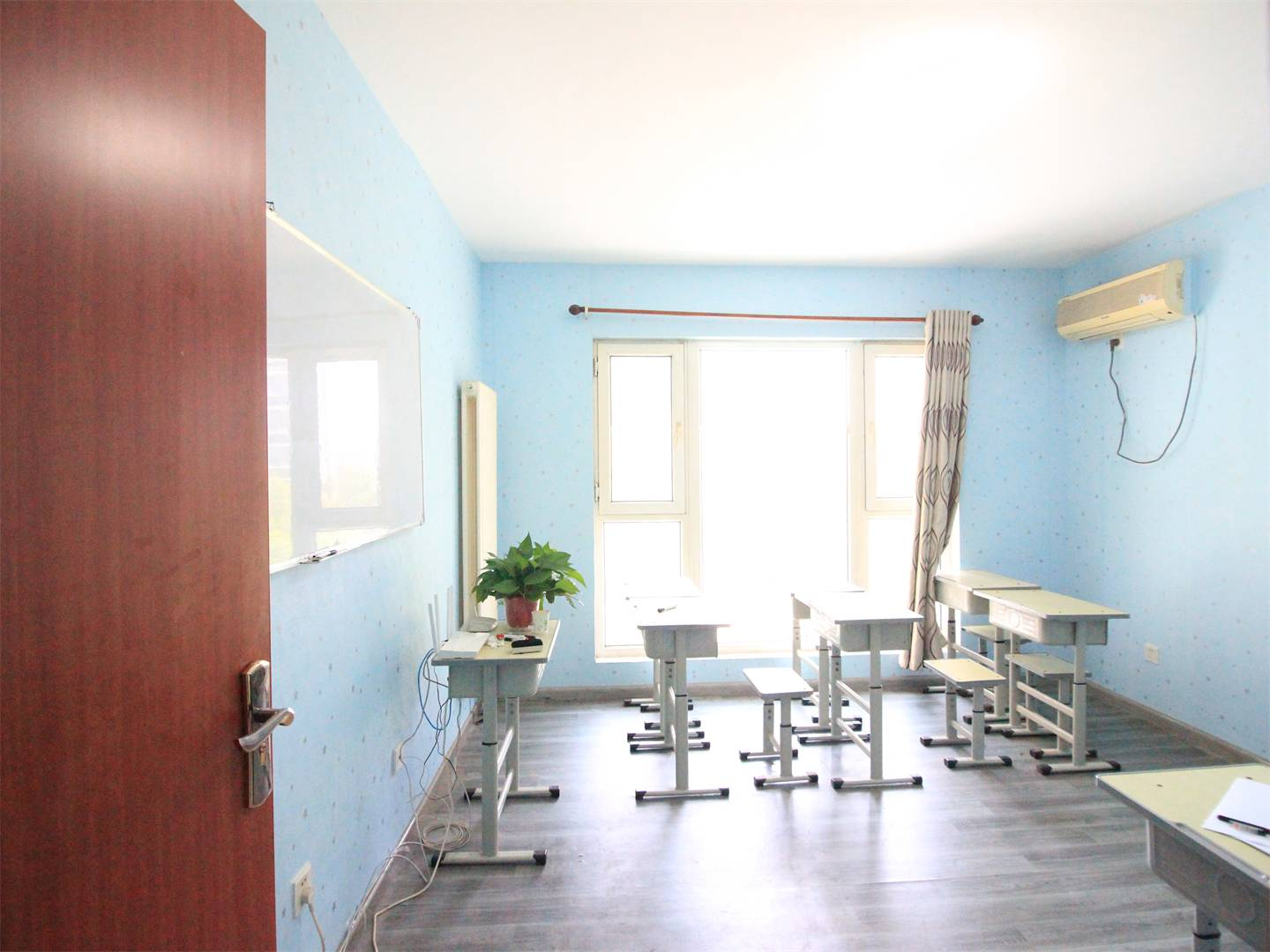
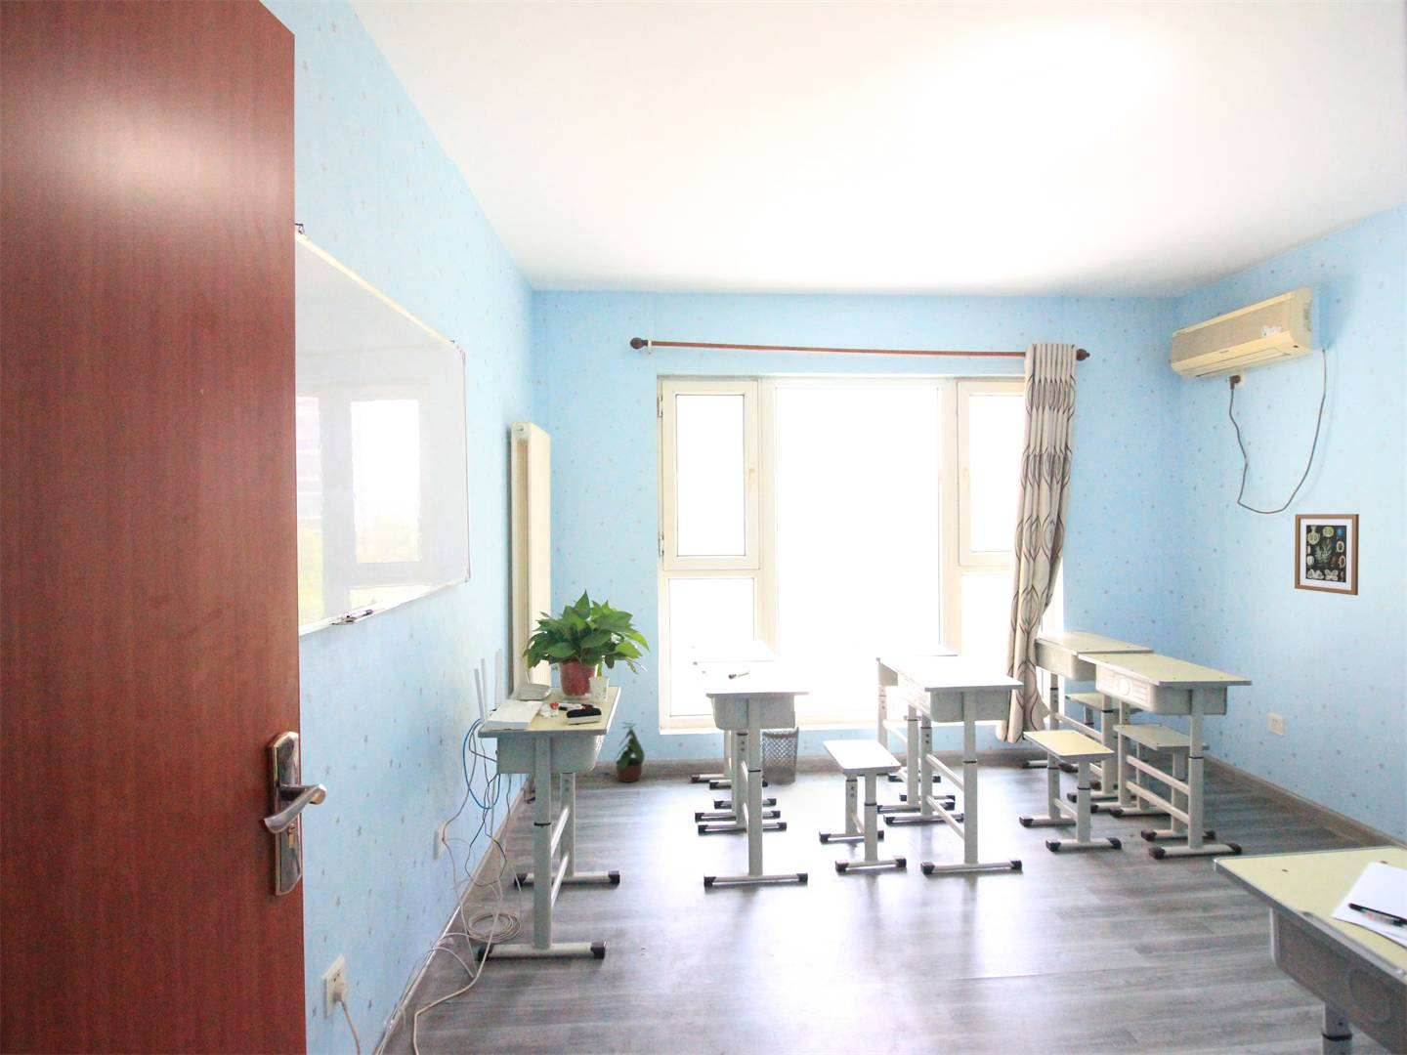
+ potted plant [613,720,646,783]
+ wall art [1294,513,1360,596]
+ wastebasket [761,725,800,786]
